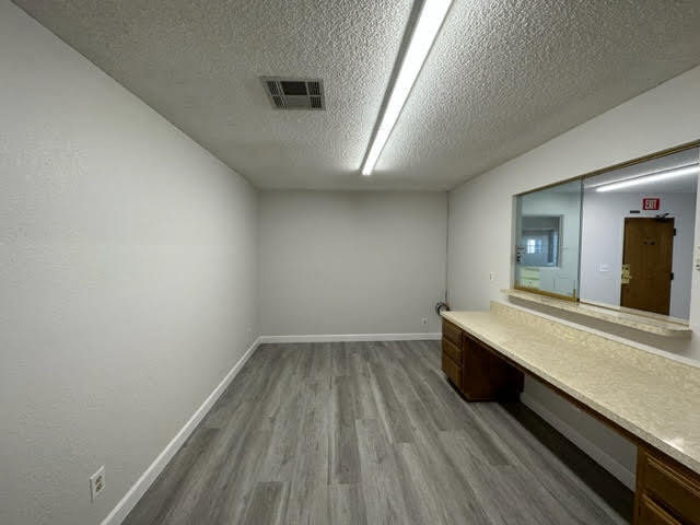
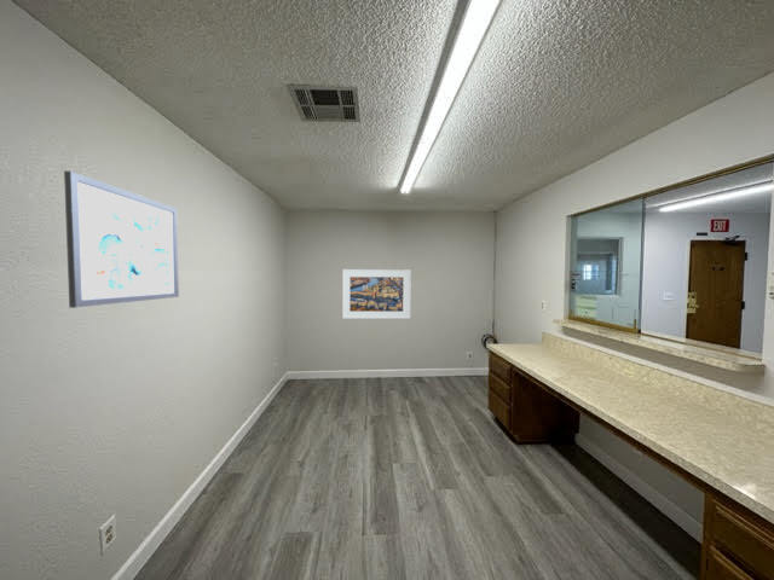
+ wall art [63,169,180,309]
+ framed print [341,268,412,320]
